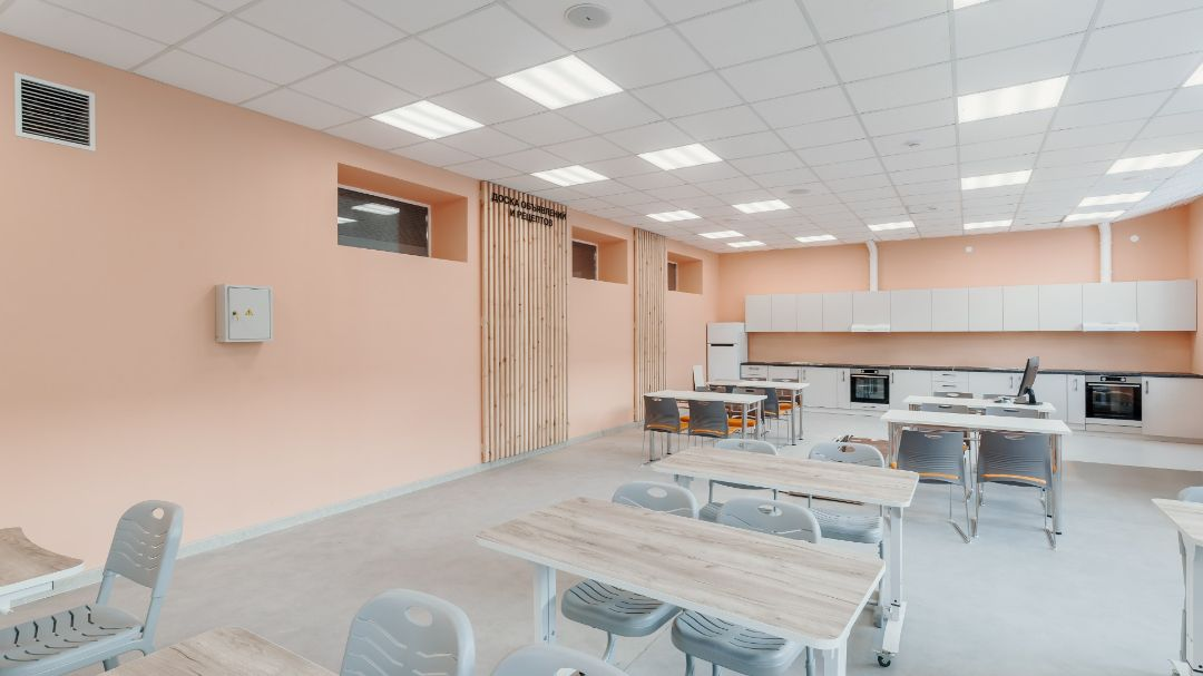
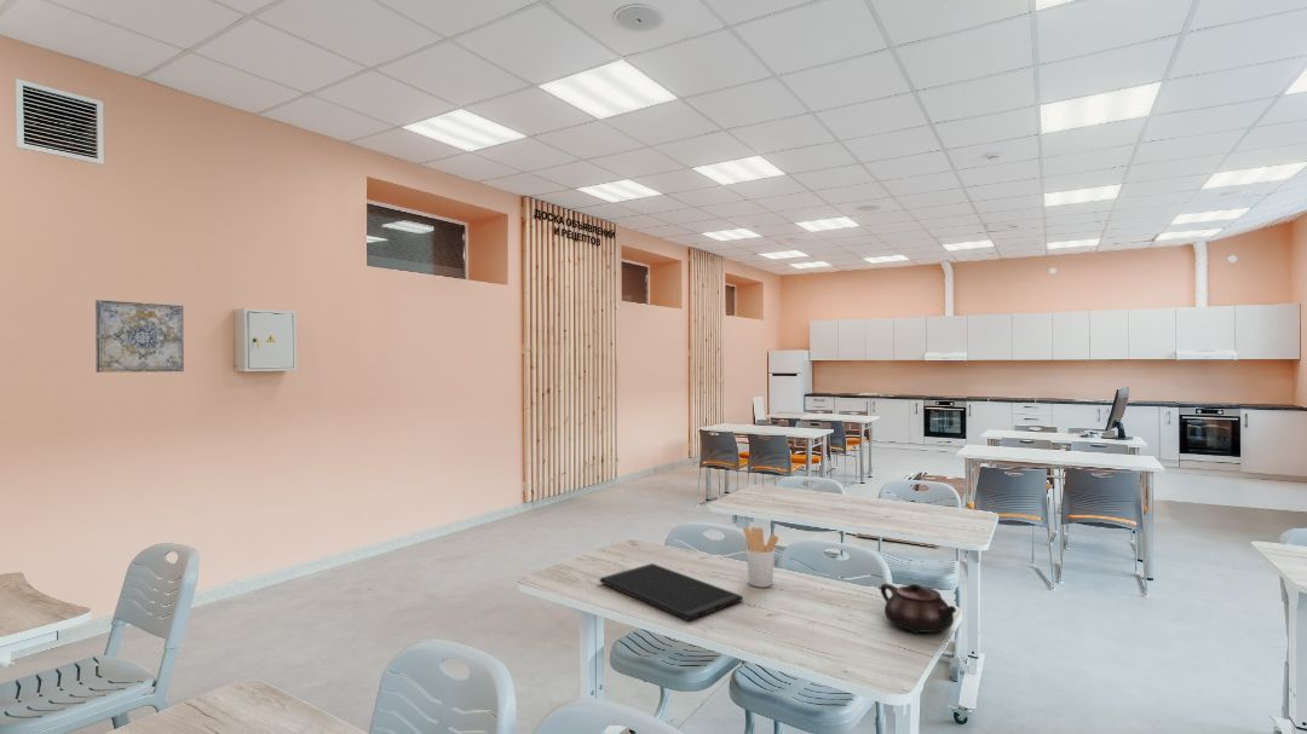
+ utensil holder [742,526,779,589]
+ wall art [94,299,185,374]
+ cutting board [599,562,744,622]
+ teapot [879,582,957,635]
